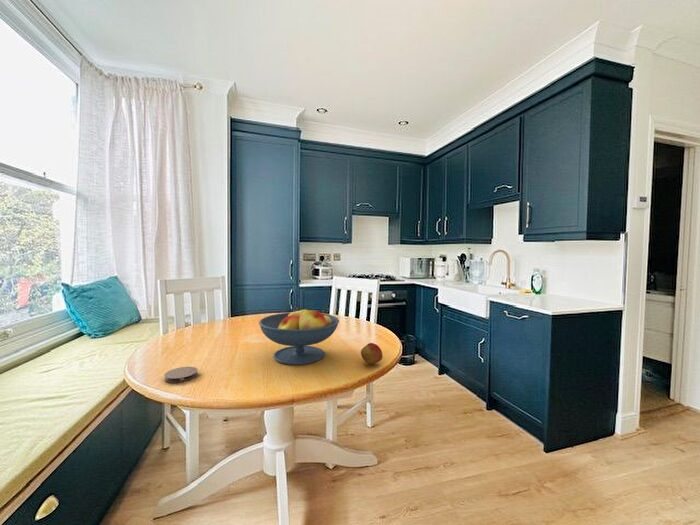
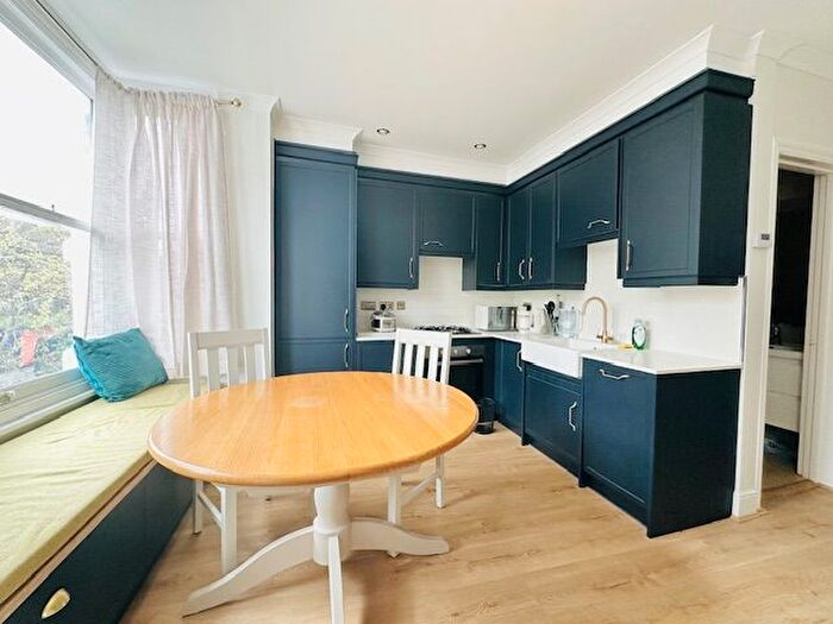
- apple [360,342,384,365]
- fruit bowl [258,306,340,366]
- coaster [163,366,199,384]
